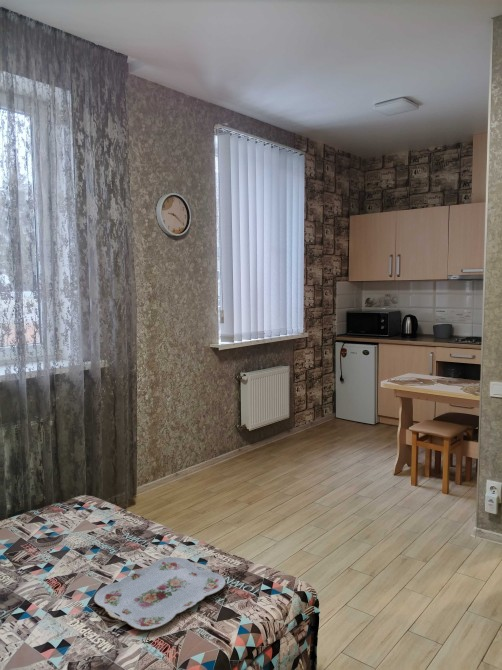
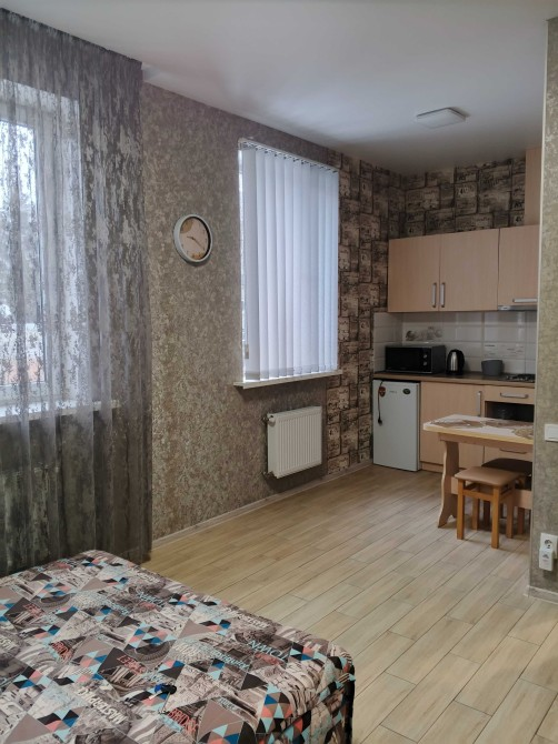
- serving tray [93,556,226,631]
